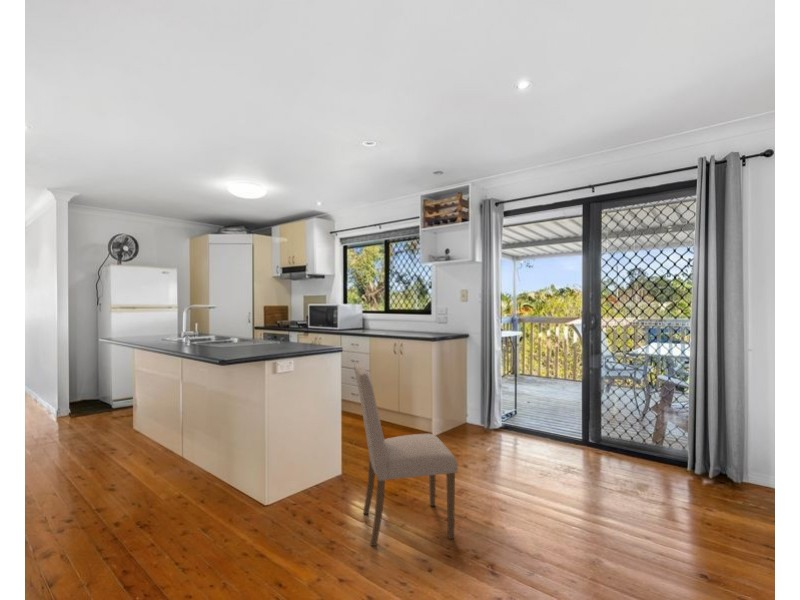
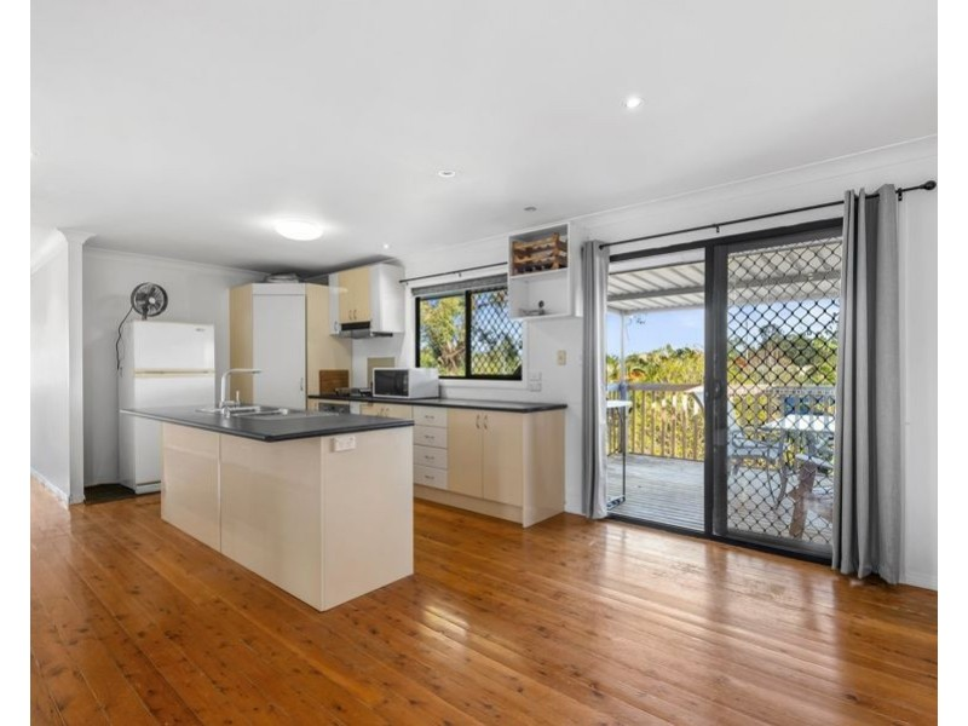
- dining chair [353,363,459,547]
